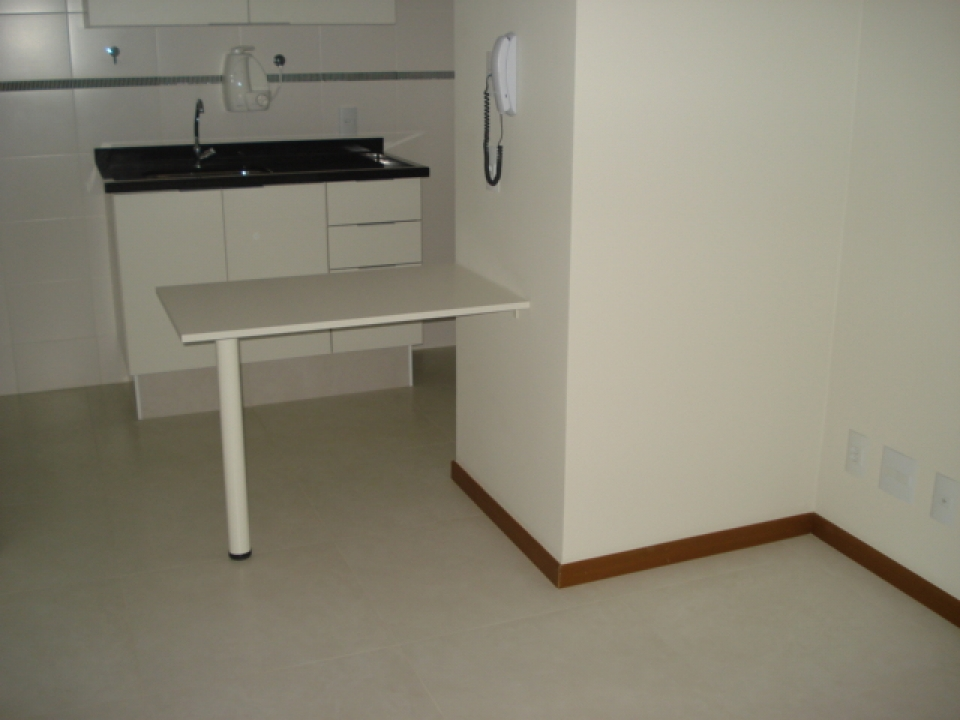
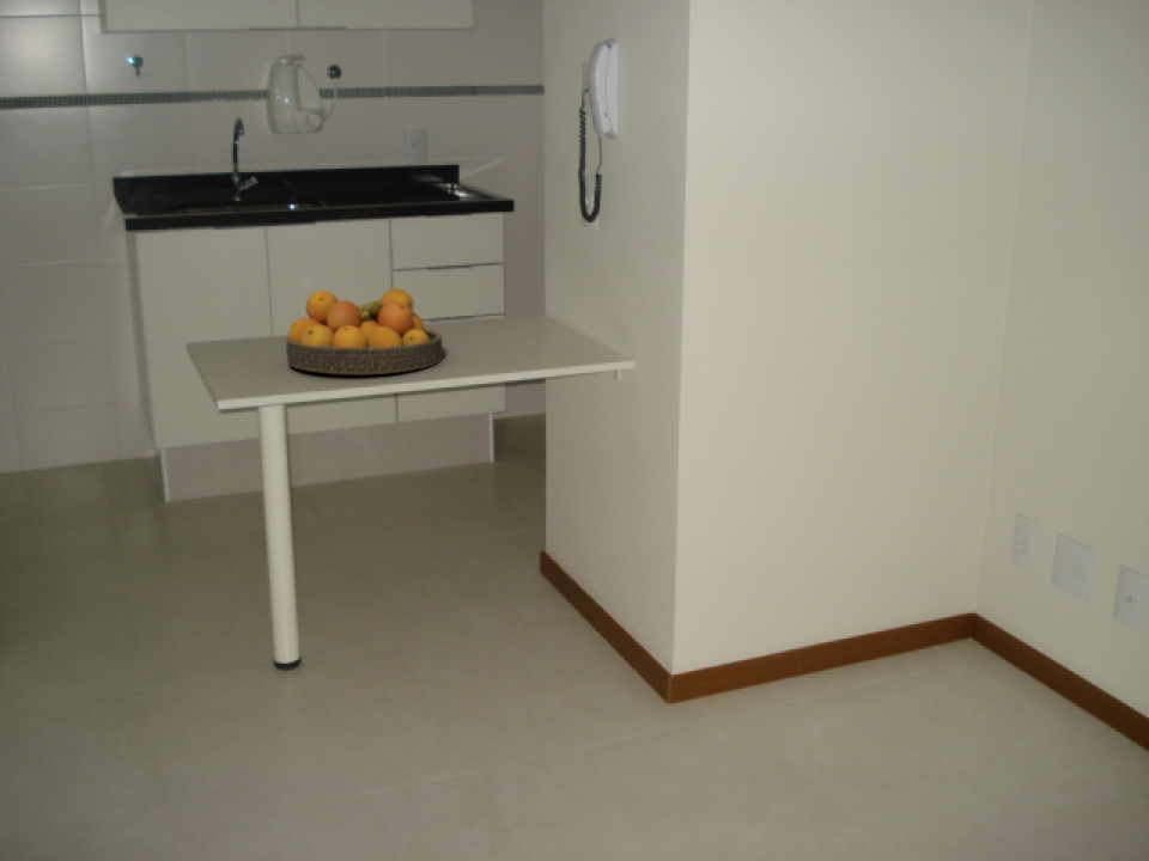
+ fruit bowl [285,287,444,375]
